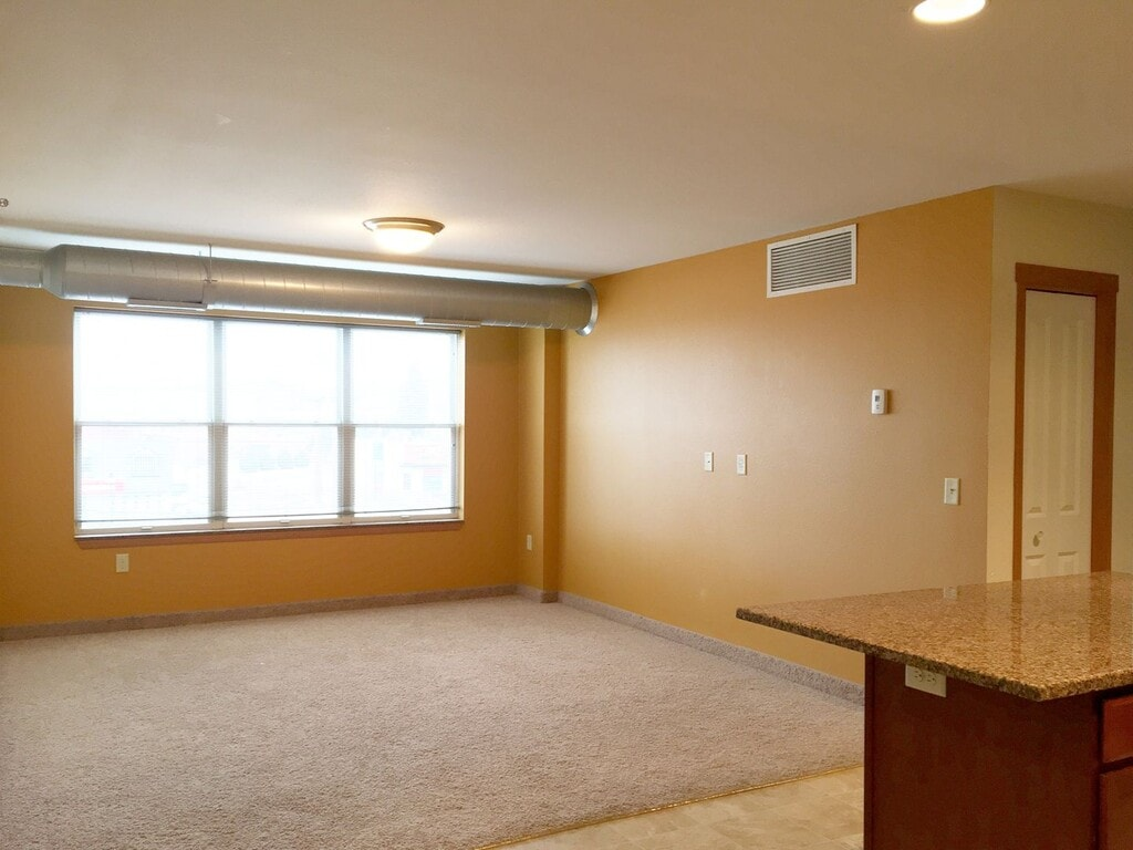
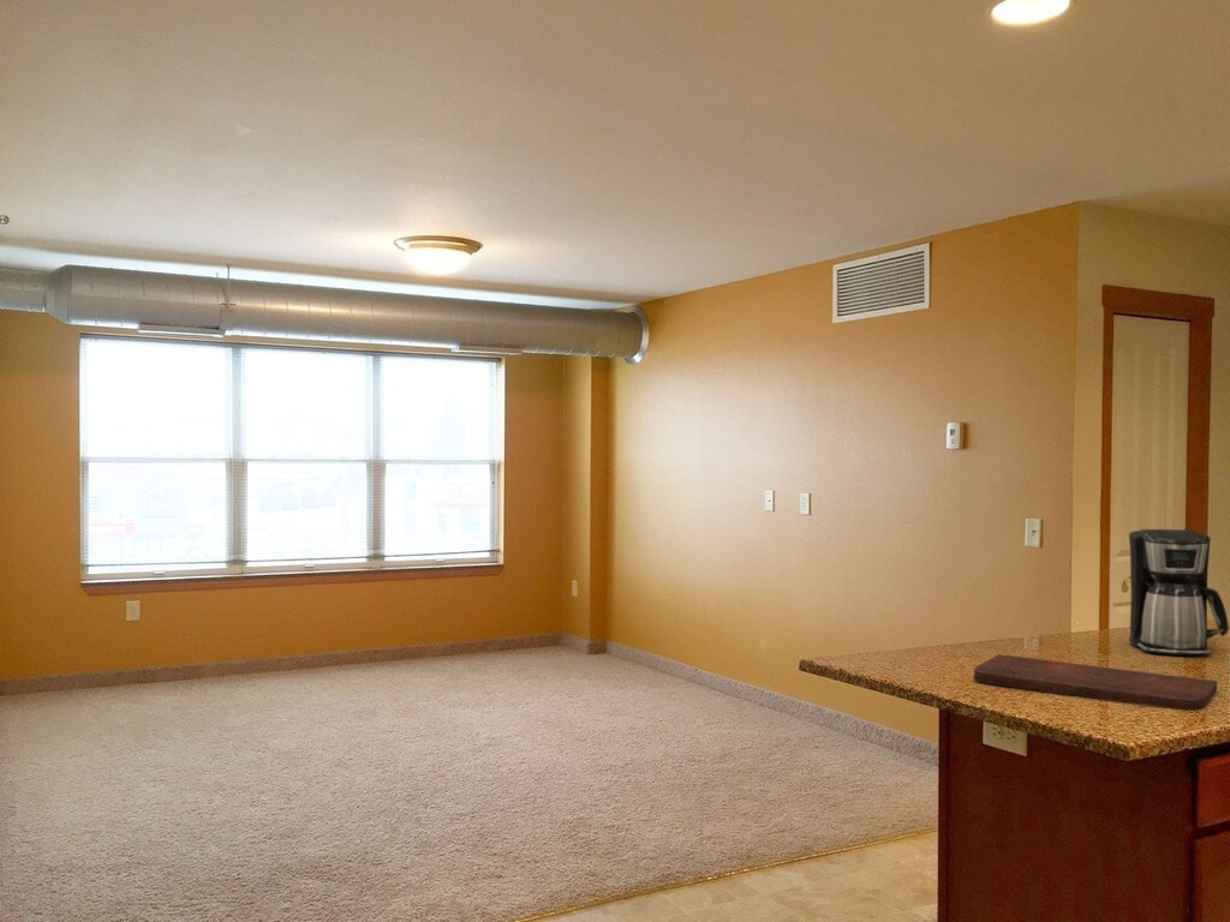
+ coffee maker [1128,528,1230,657]
+ cutting board [973,653,1218,712]
